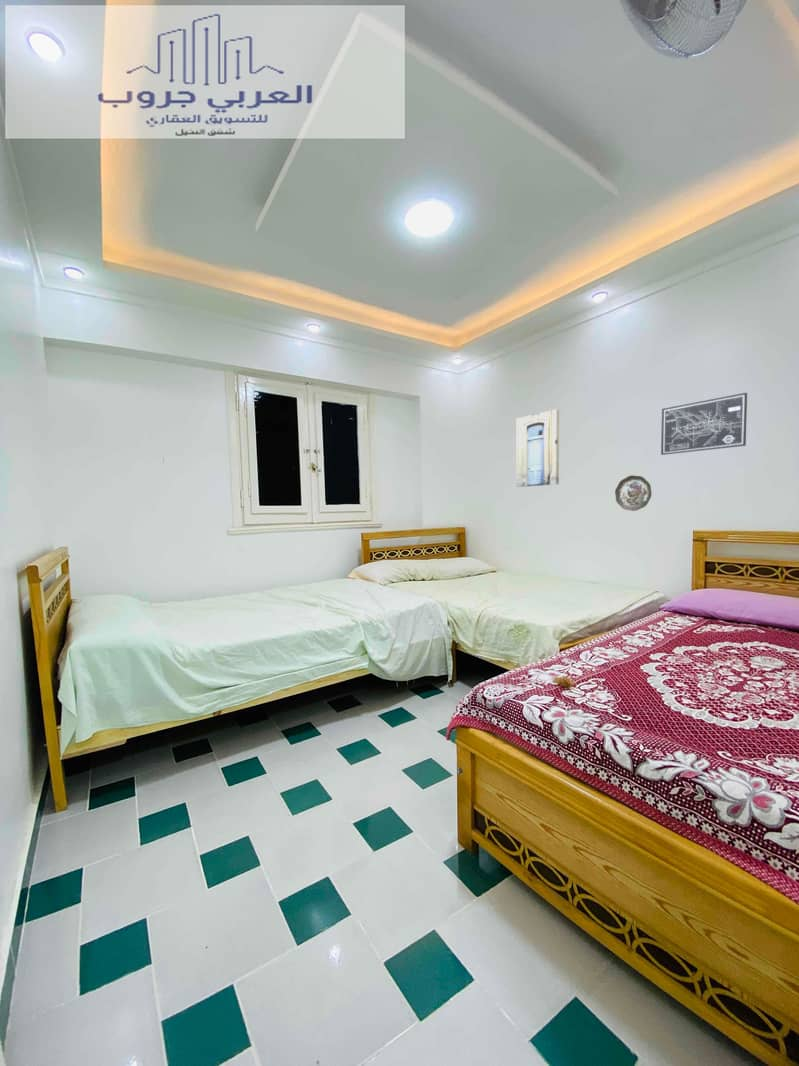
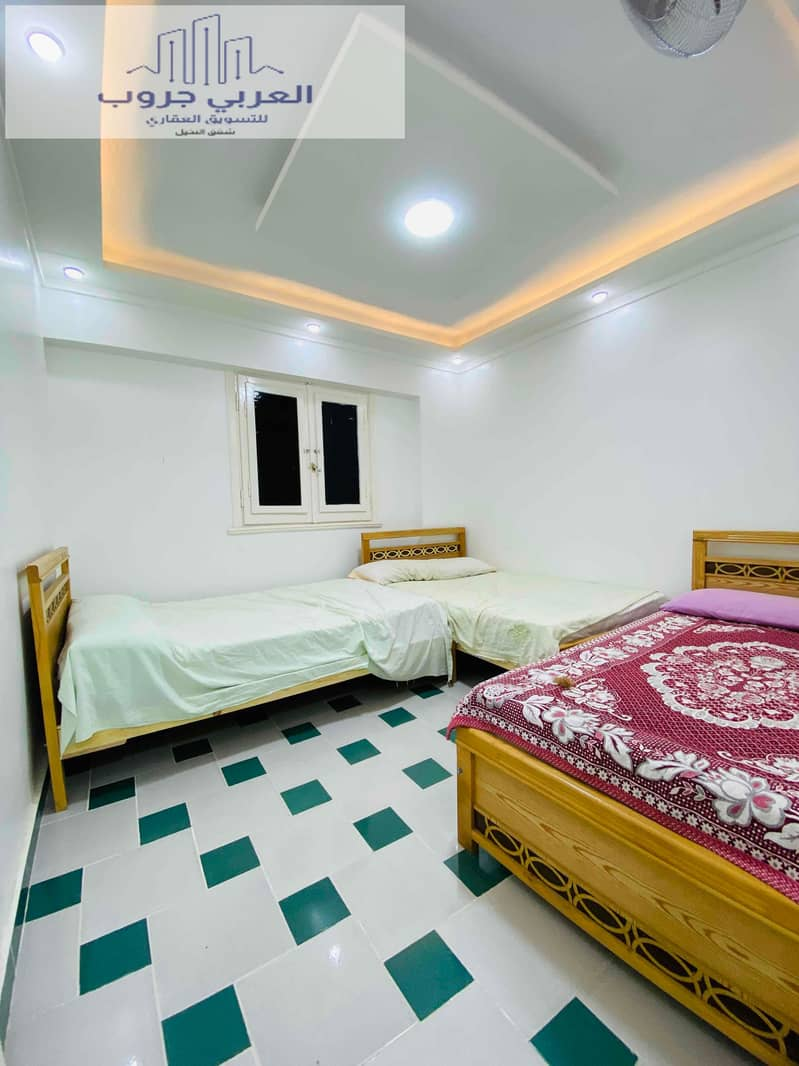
- decorative plate [614,474,653,512]
- wall art [516,408,560,488]
- wall art [660,392,748,456]
